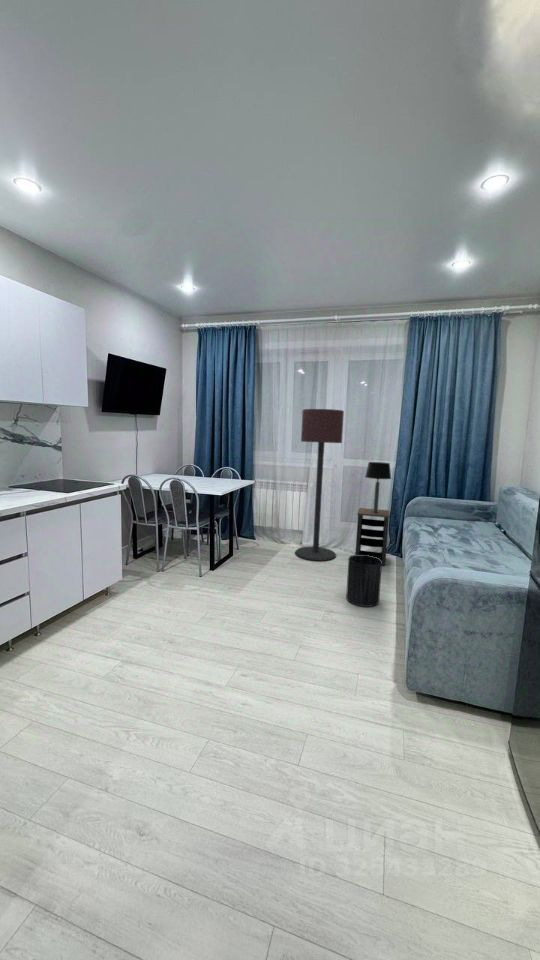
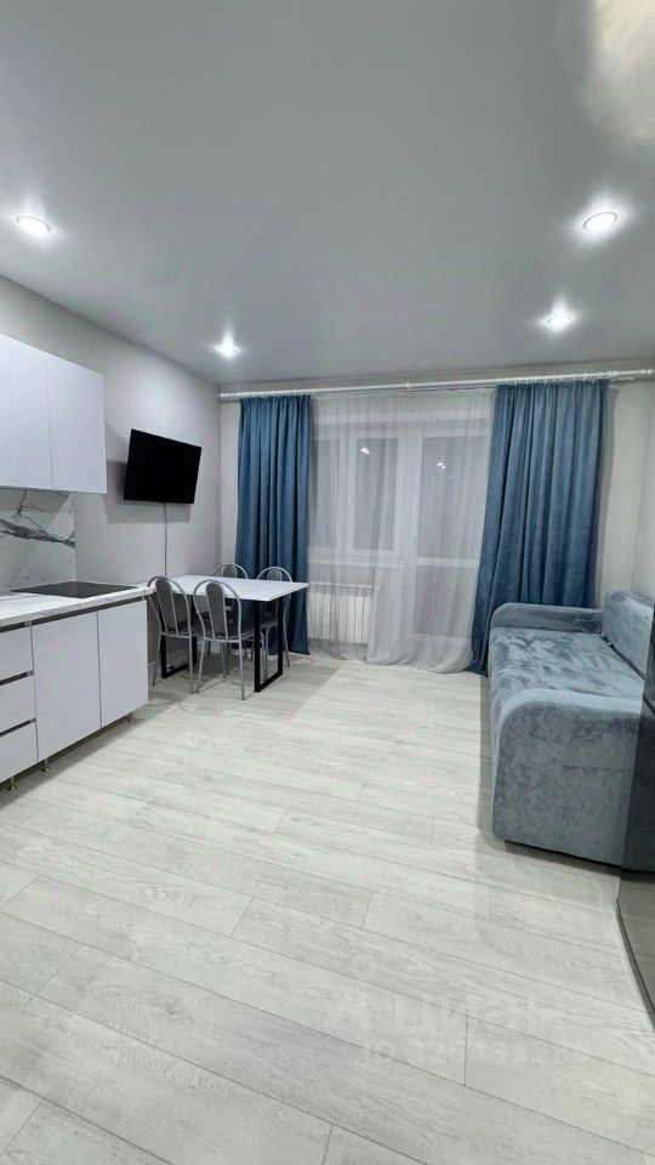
- trash can [345,554,383,608]
- table lamp [364,461,392,514]
- floor lamp [294,408,345,562]
- side table [354,507,391,567]
